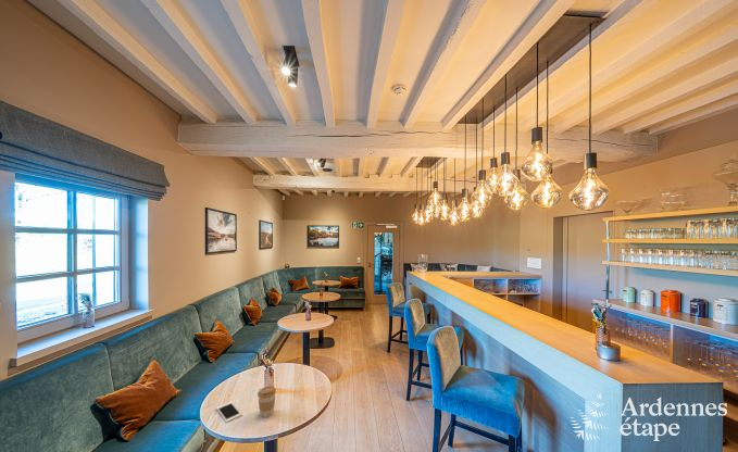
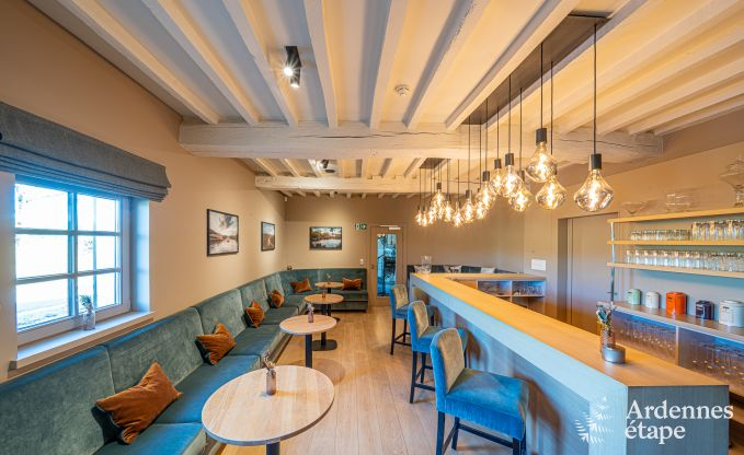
- cell phone [215,401,242,424]
- coffee cup [257,386,277,418]
